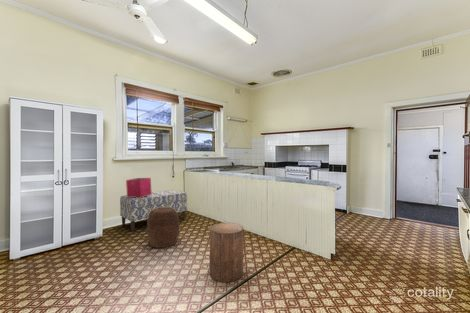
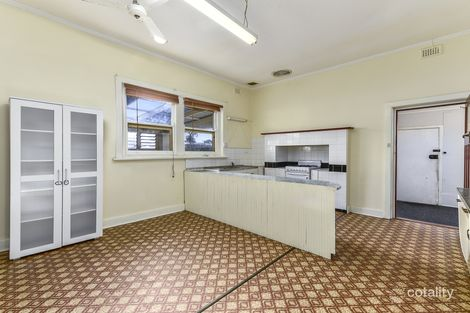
- storage bin [125,177,152,198]
- stool [146,207,180,249]
- stool [209,222,244,283]
- bench [119,189,188,232]
